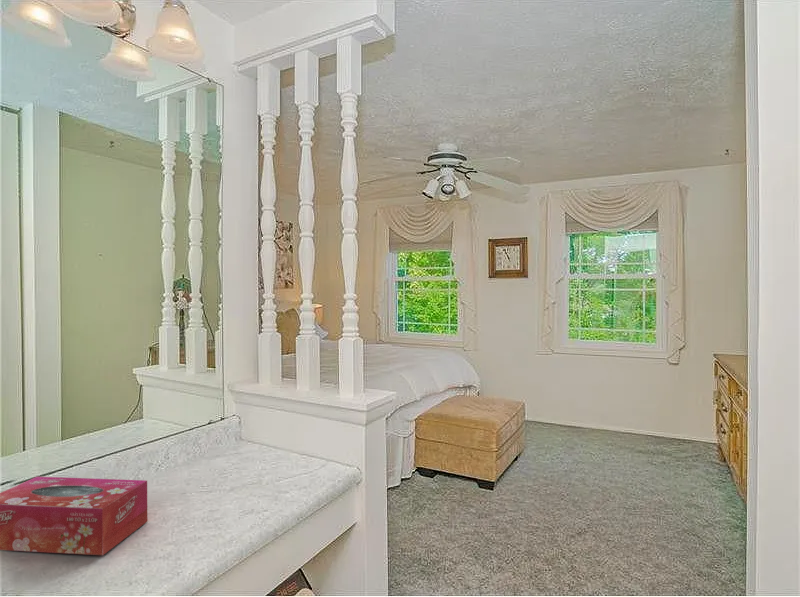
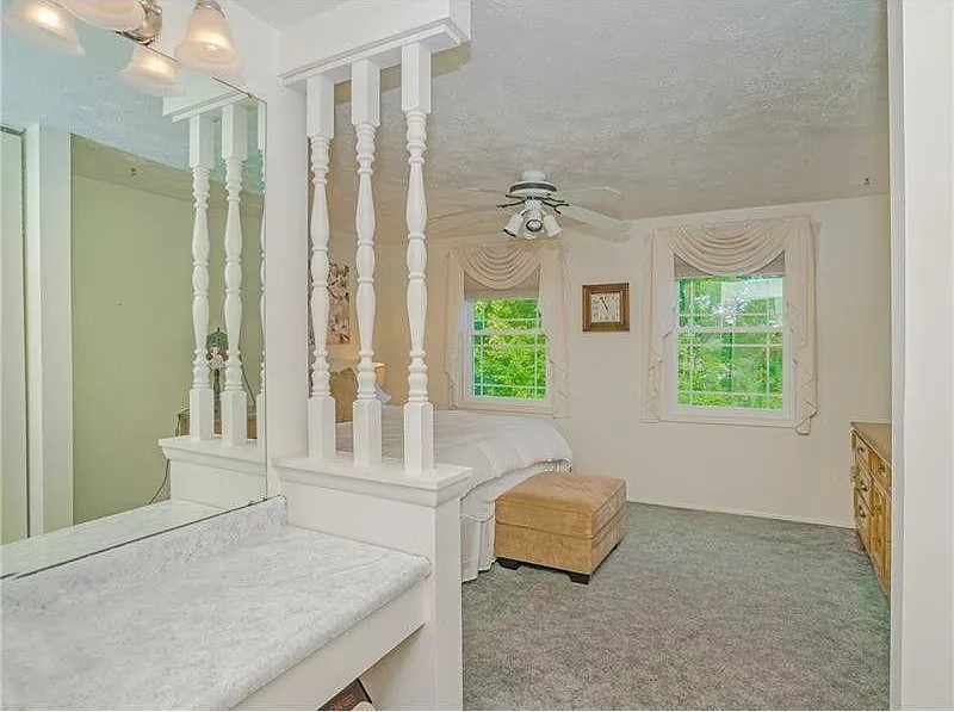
- tissue box [0,476,148,556]
